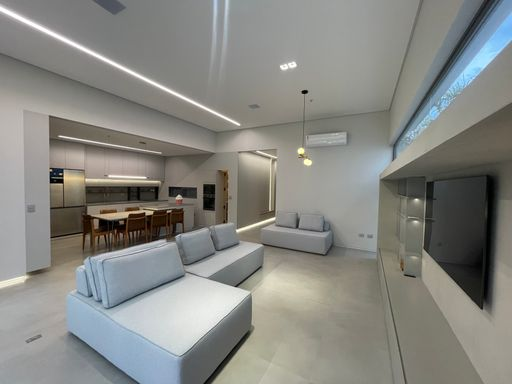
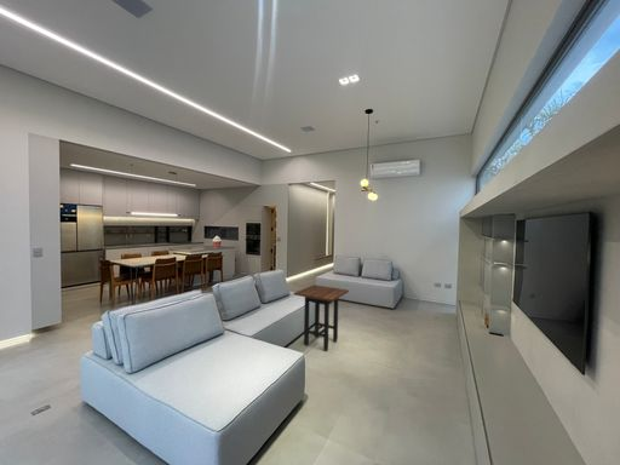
+ side table [293,283,350,352]
